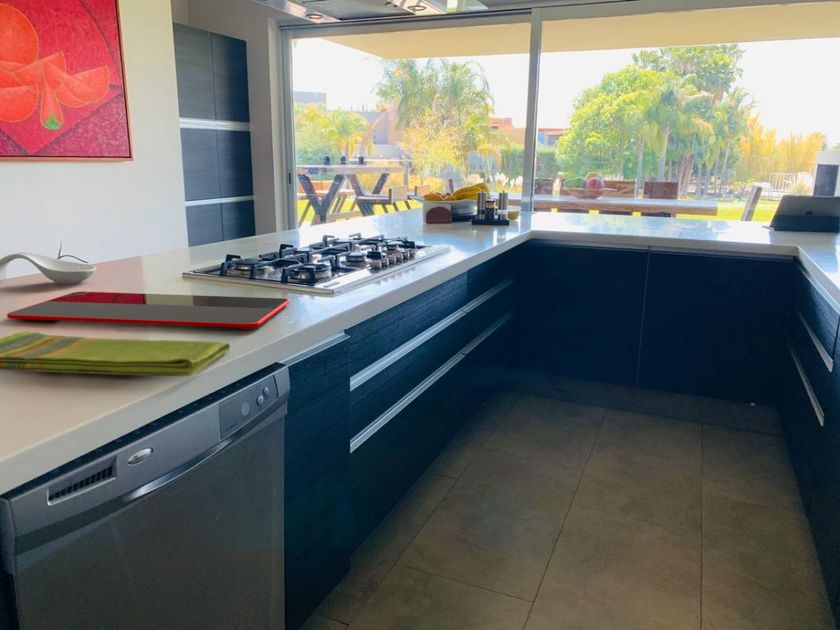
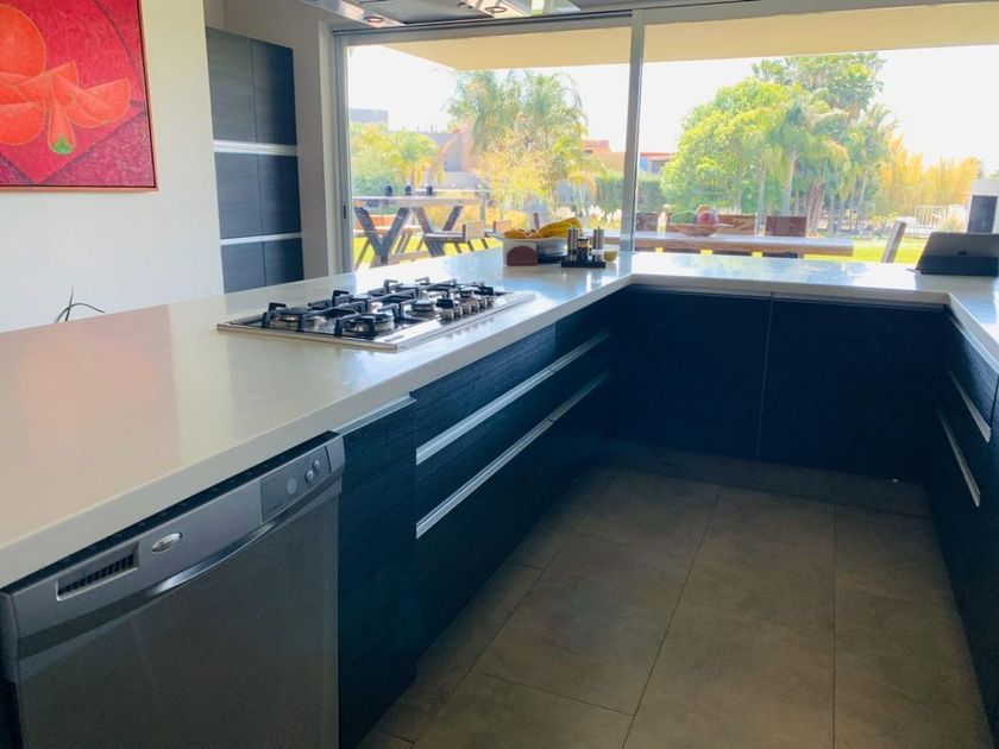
- spoon rest [0,251,97,285]
- cutting board [6,291,290,330]
- dish towel [0,330,231,377]
